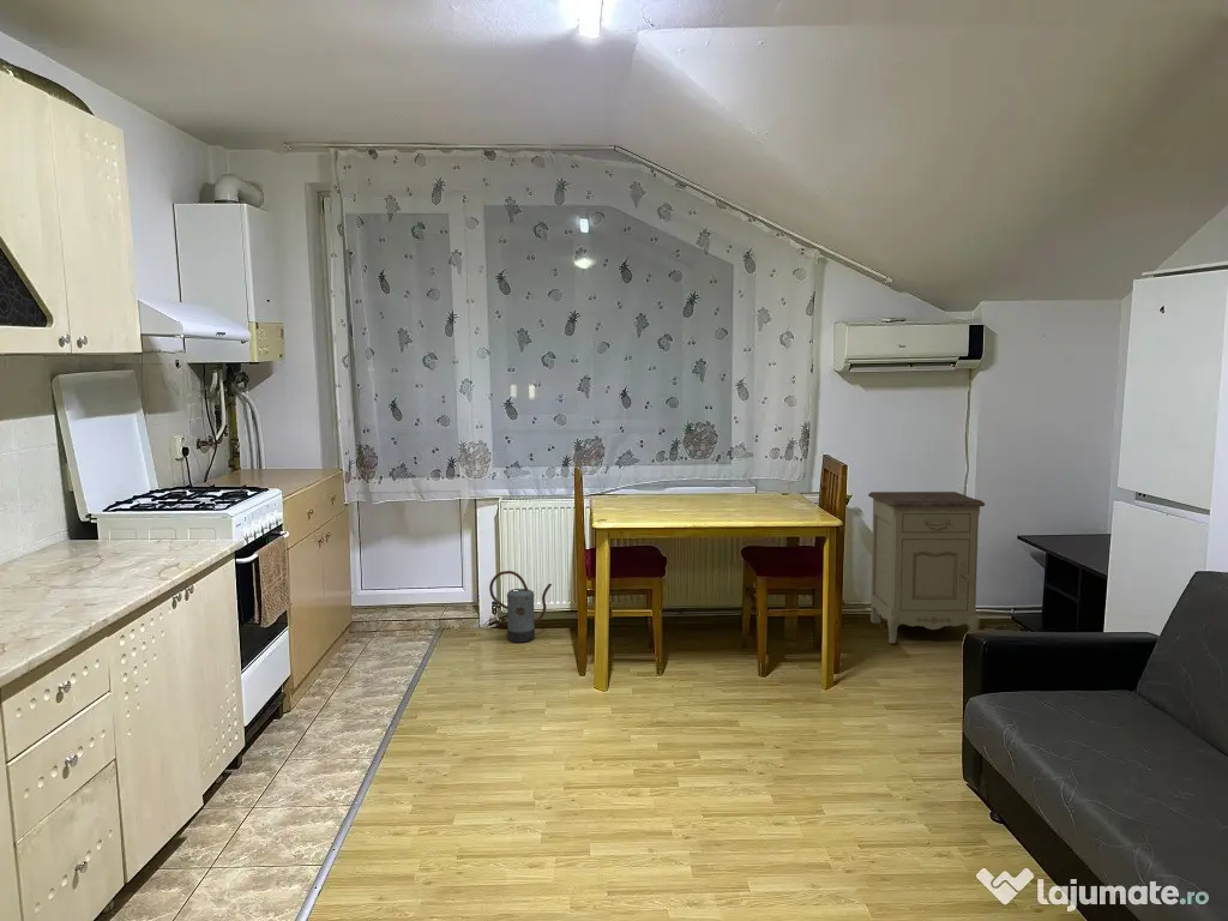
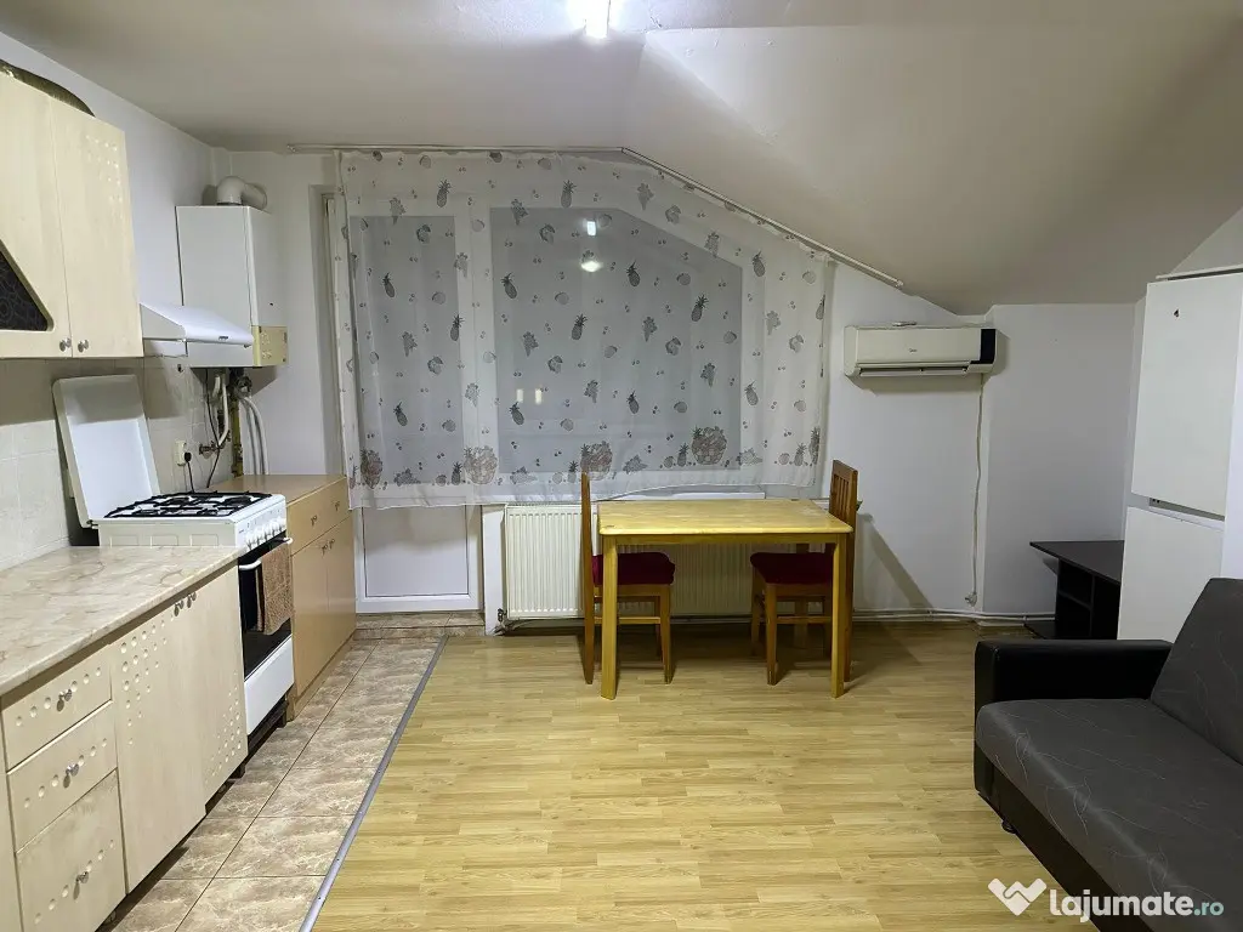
- nightstand [867,490,986,644]
- watering can [488,570,553,643]
